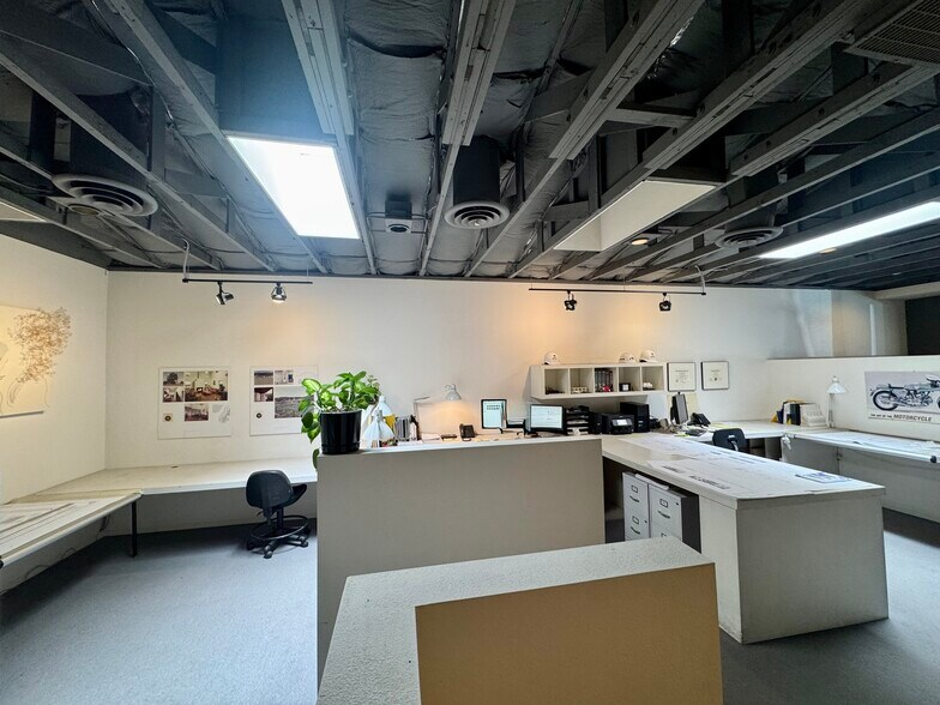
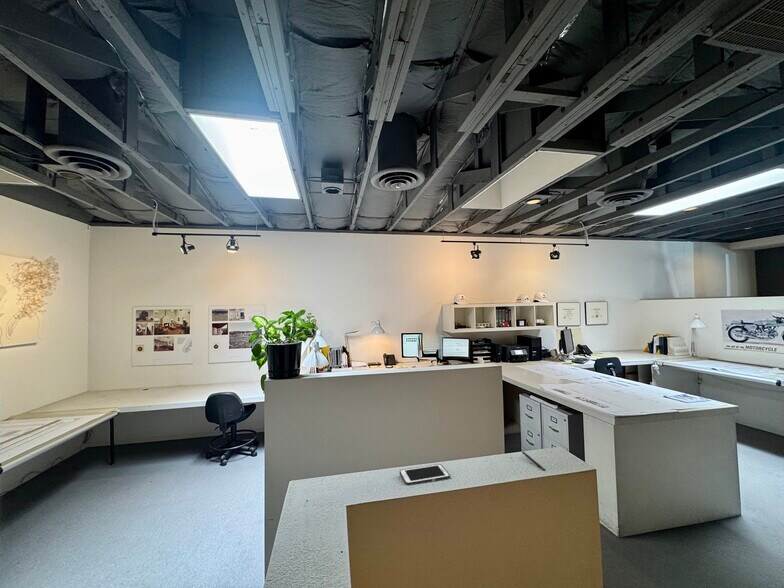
+ cell phone [399,463,451,486]
+ pen [521,450,547,472]
